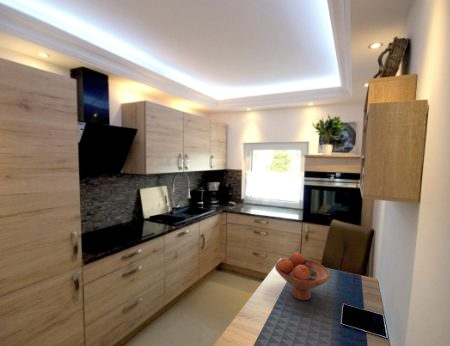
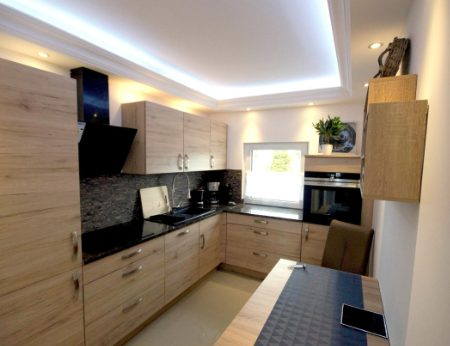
- fruit bowl [274,252,331,301]
